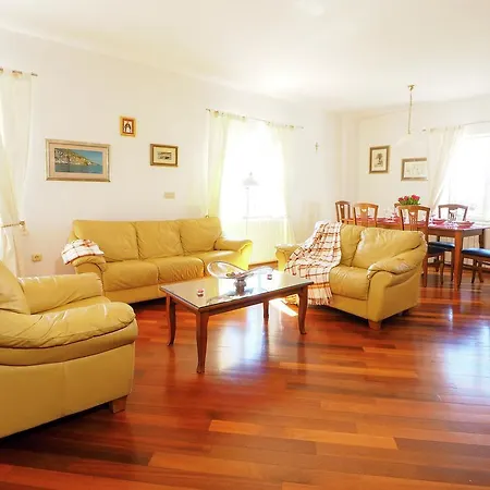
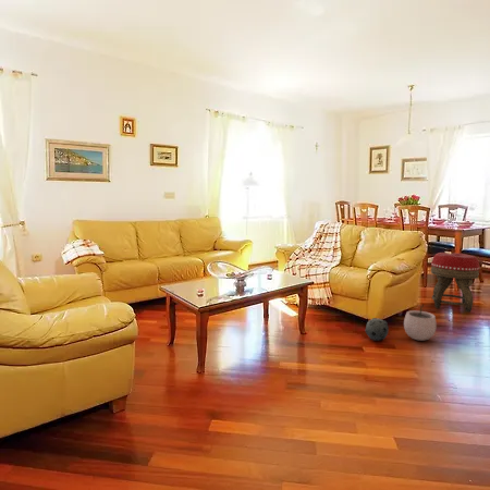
+ plant pot [403,303,438,342]
+ ball [364,317,390,342]
+ footstool [430,252,480,313]
